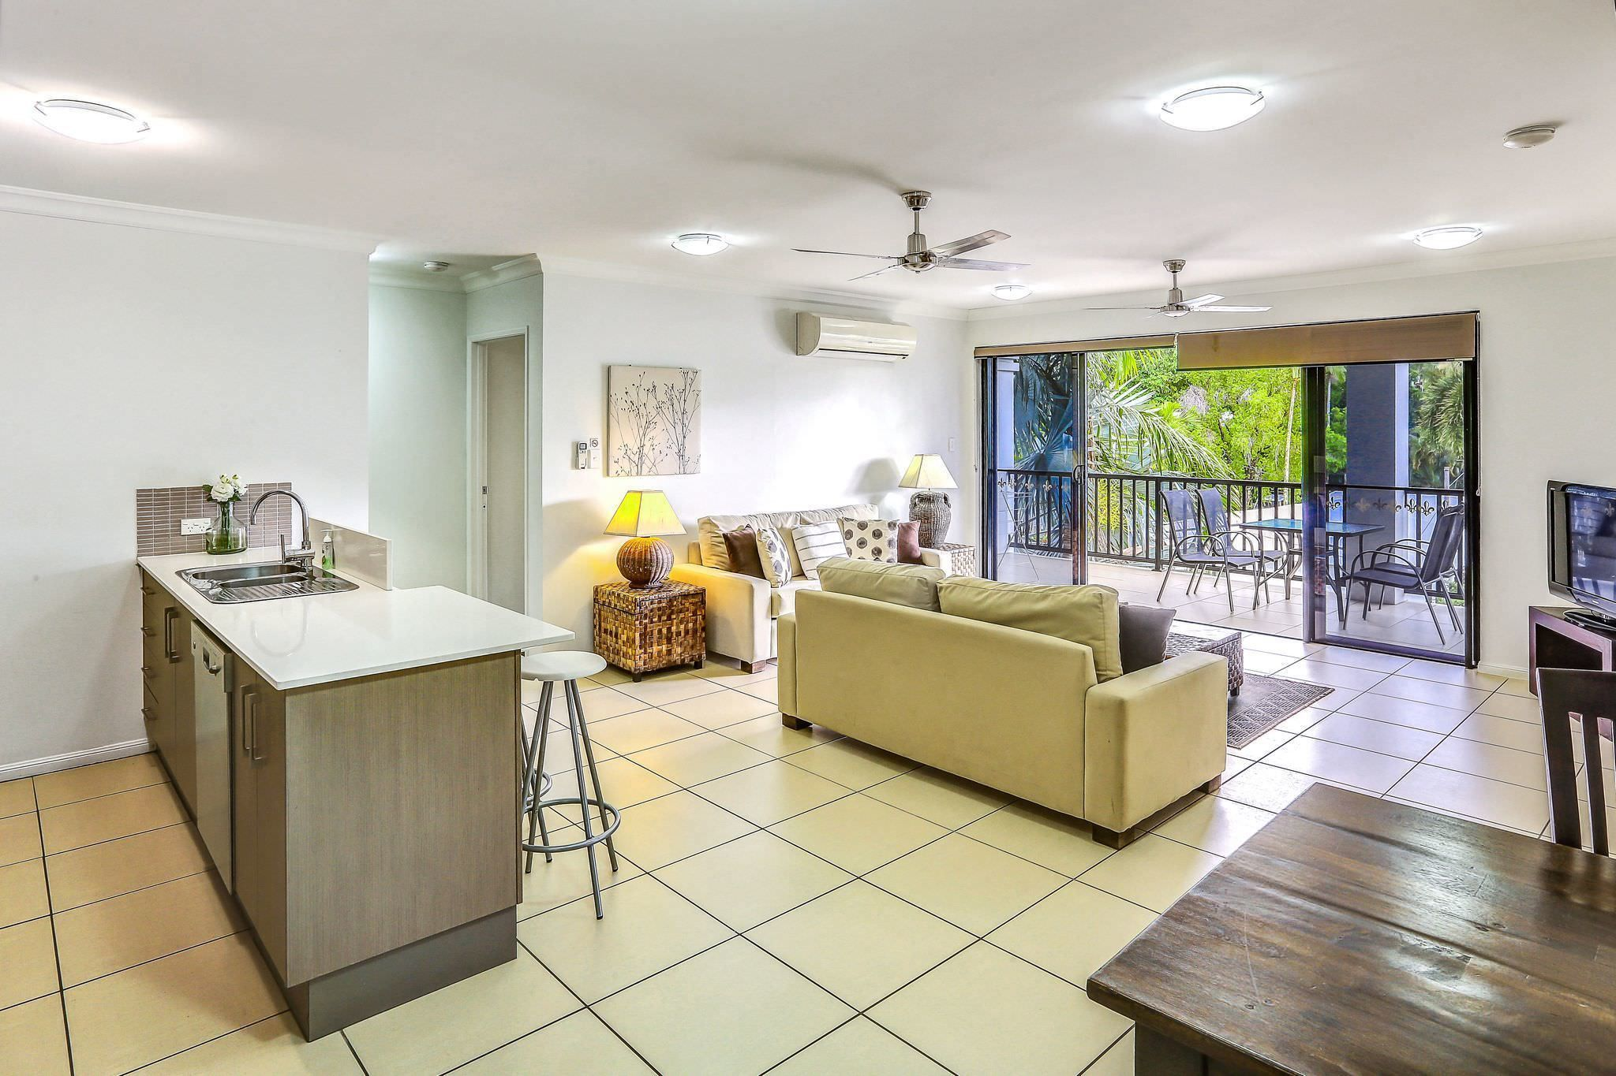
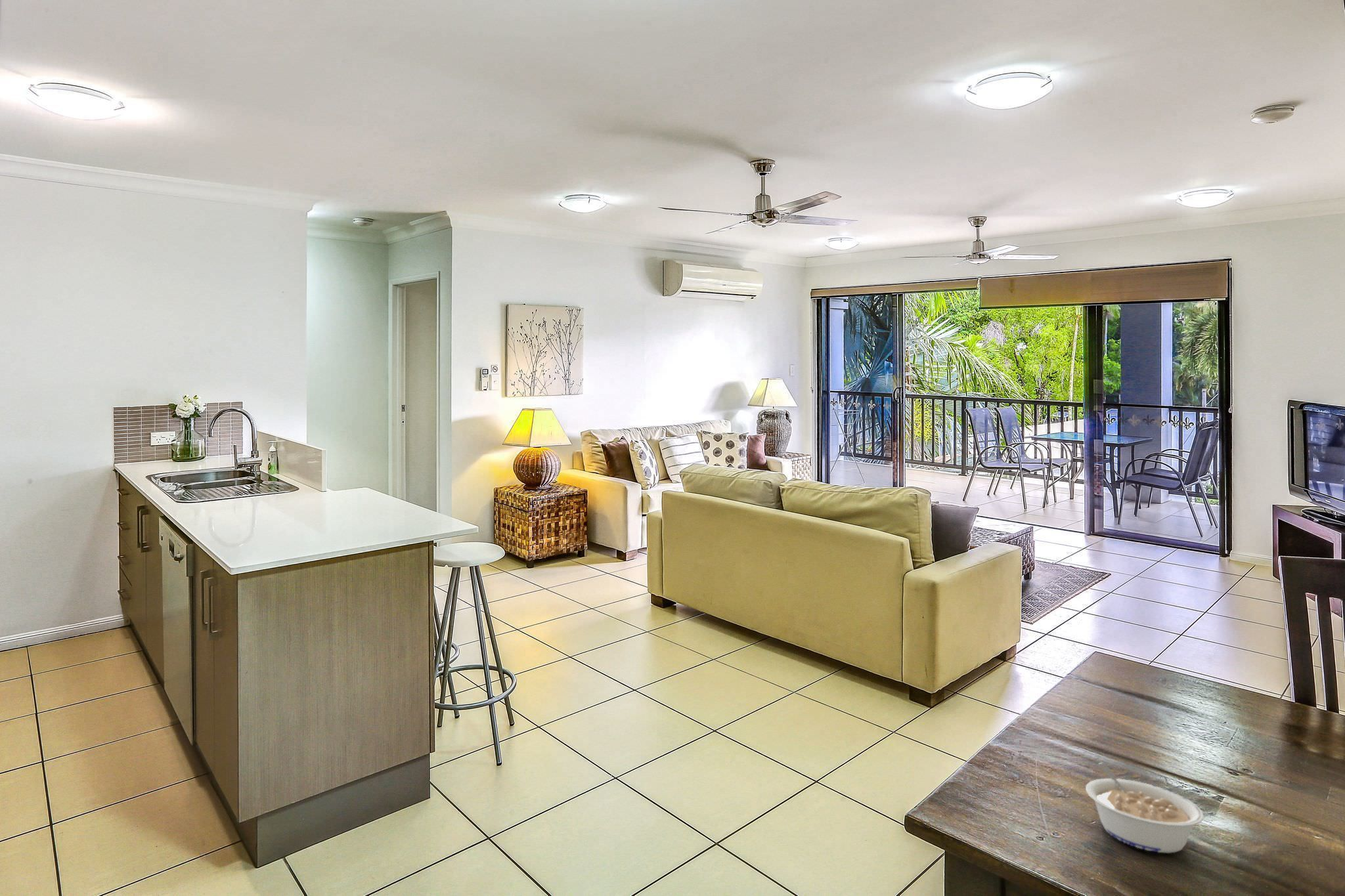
+ legume [1085,762,1204,854]
